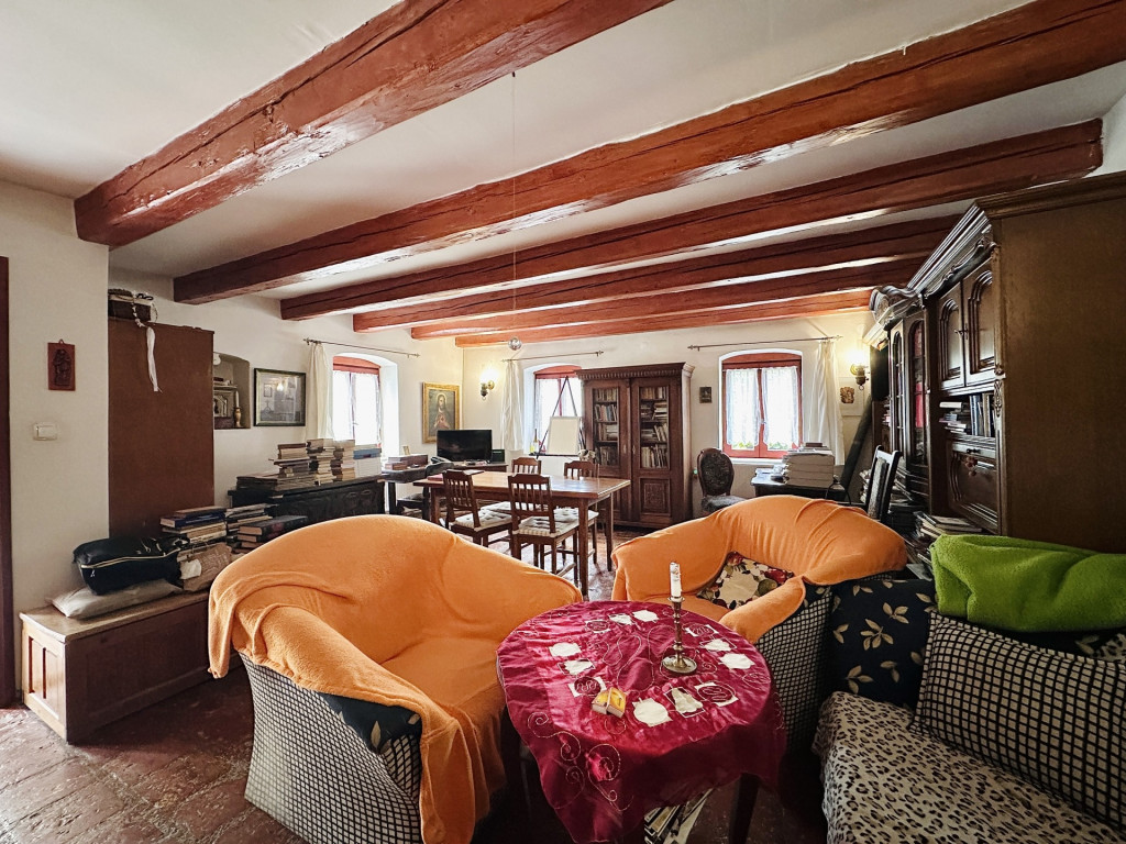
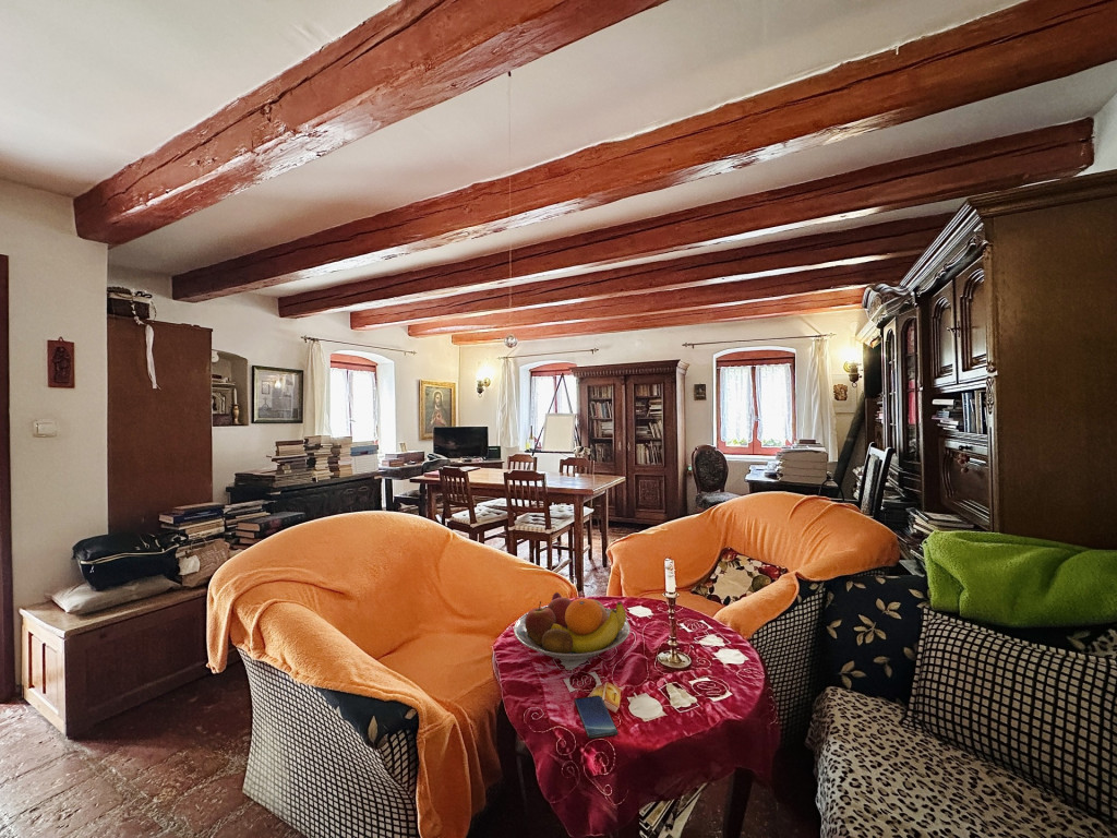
+ smartphone [574,694,620,740]
+ fruit bowl [513,591,632,661]
